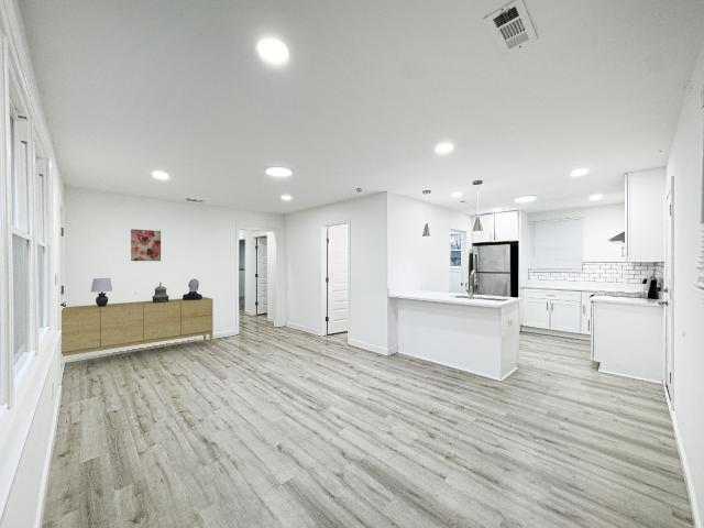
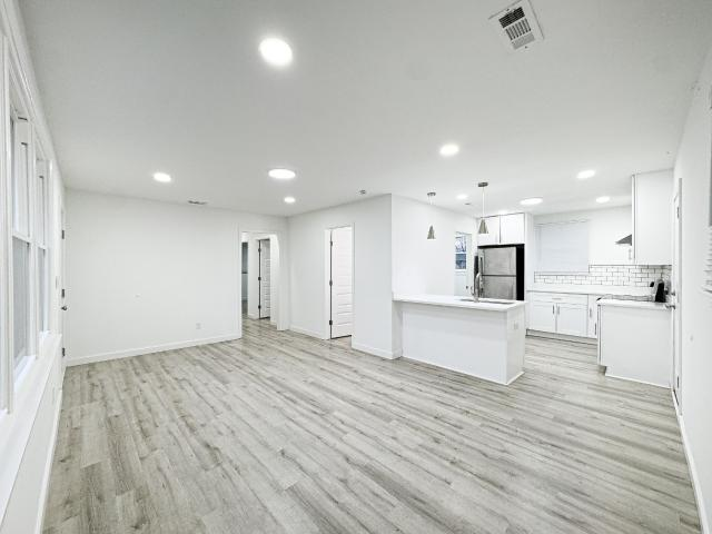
- sculpture bust [182,278,204,300]
- sideboard [62,296,215,358]
- decorative urn [151,282,170,302]
- wall art [130,228,162,262]
- lamp [90,277,113,307]
